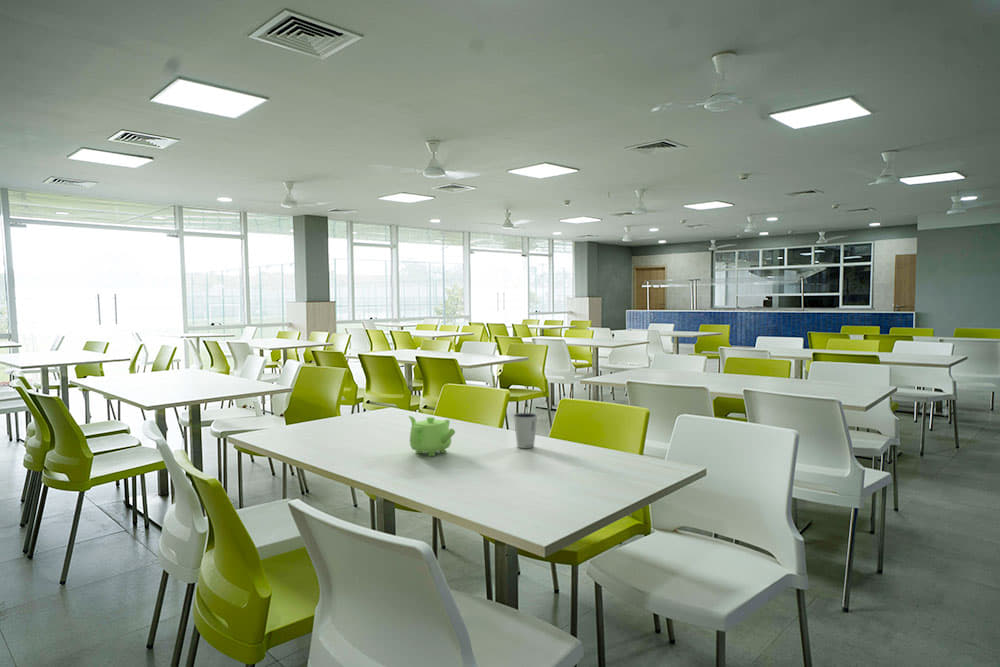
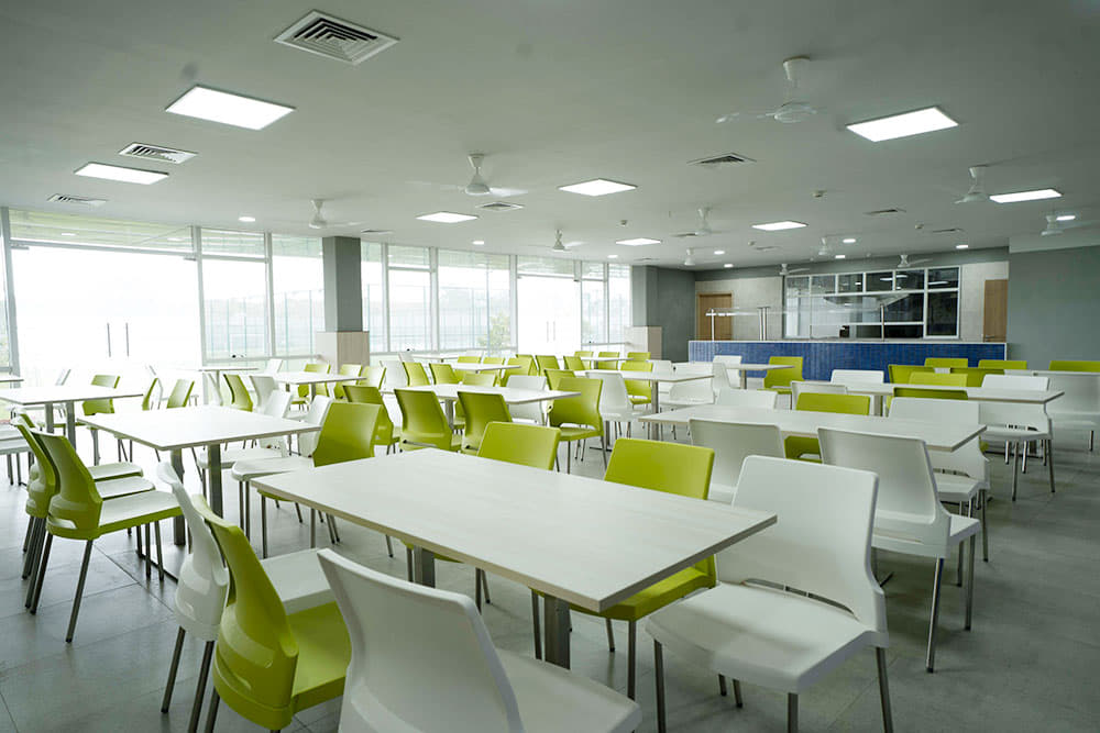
- teapot [407,415,456,457]
- dixie cup [512,412,539,449]
